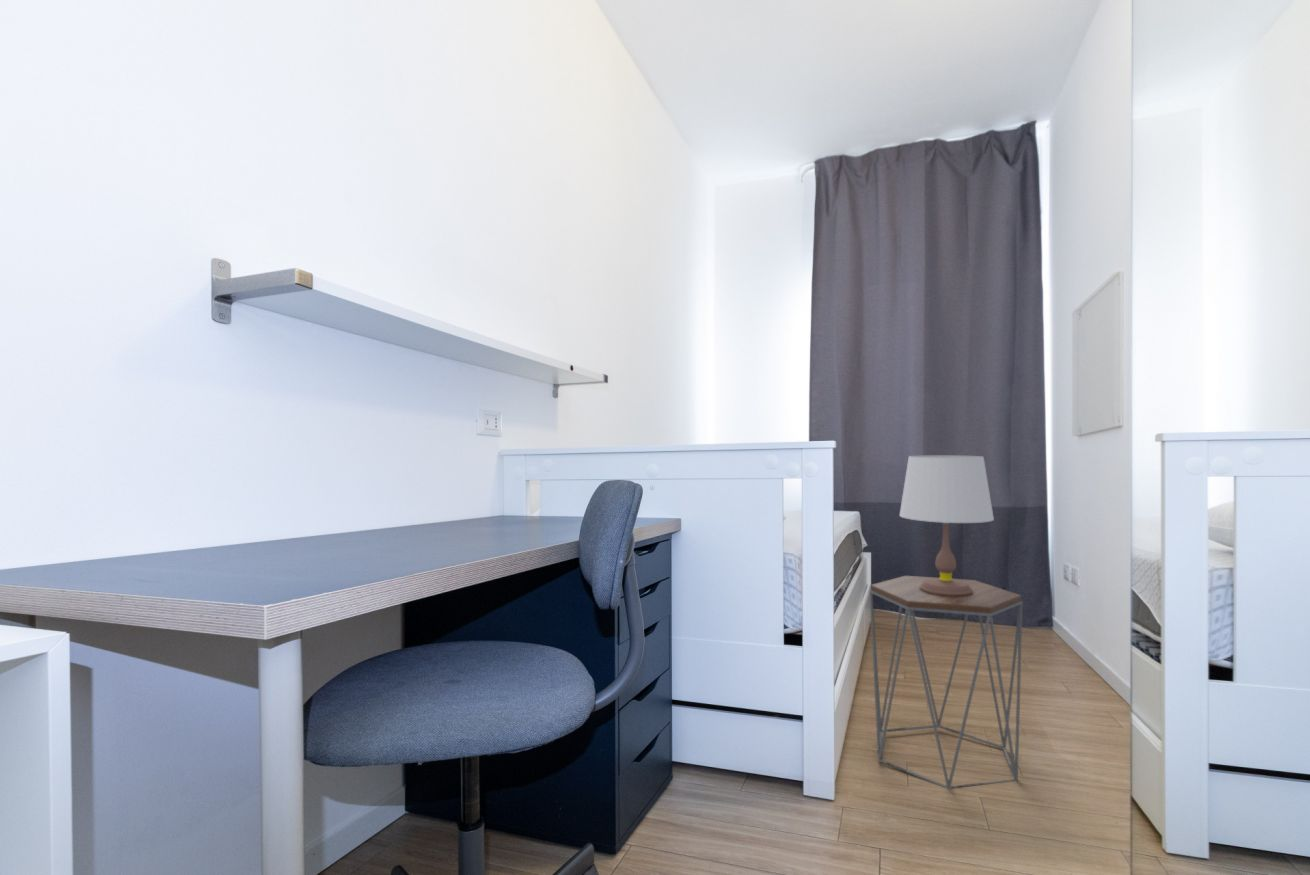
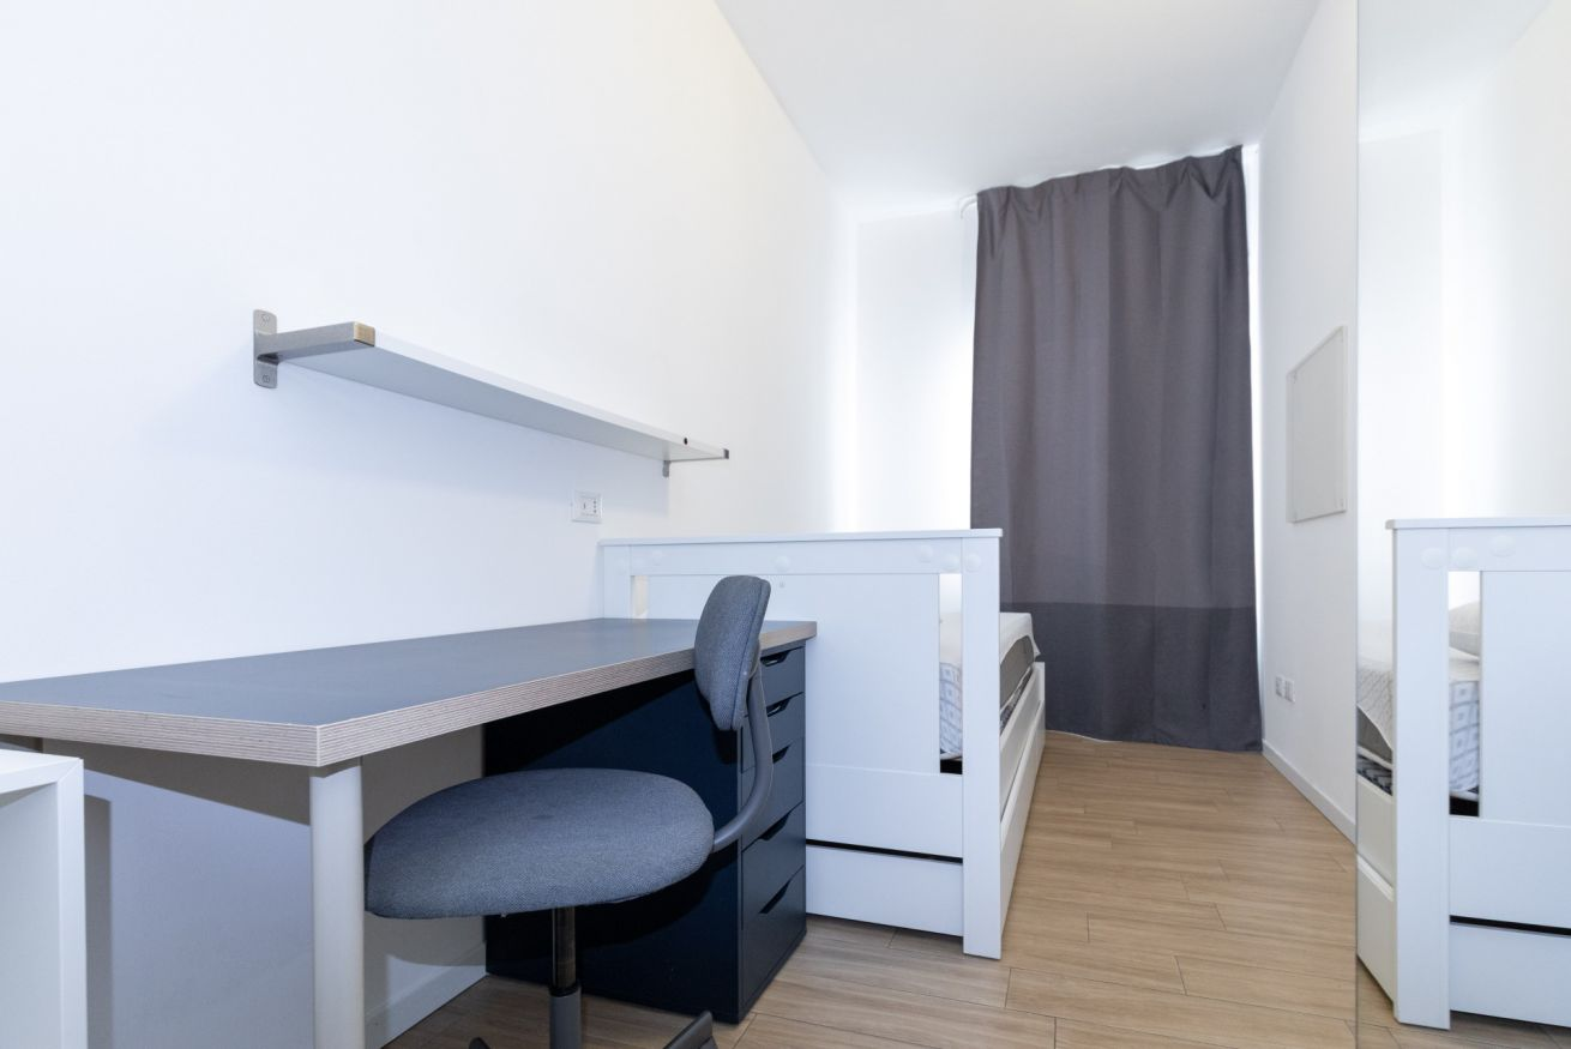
- side table [868,575,1024,790]
- table lamp [899,454,995,596]
